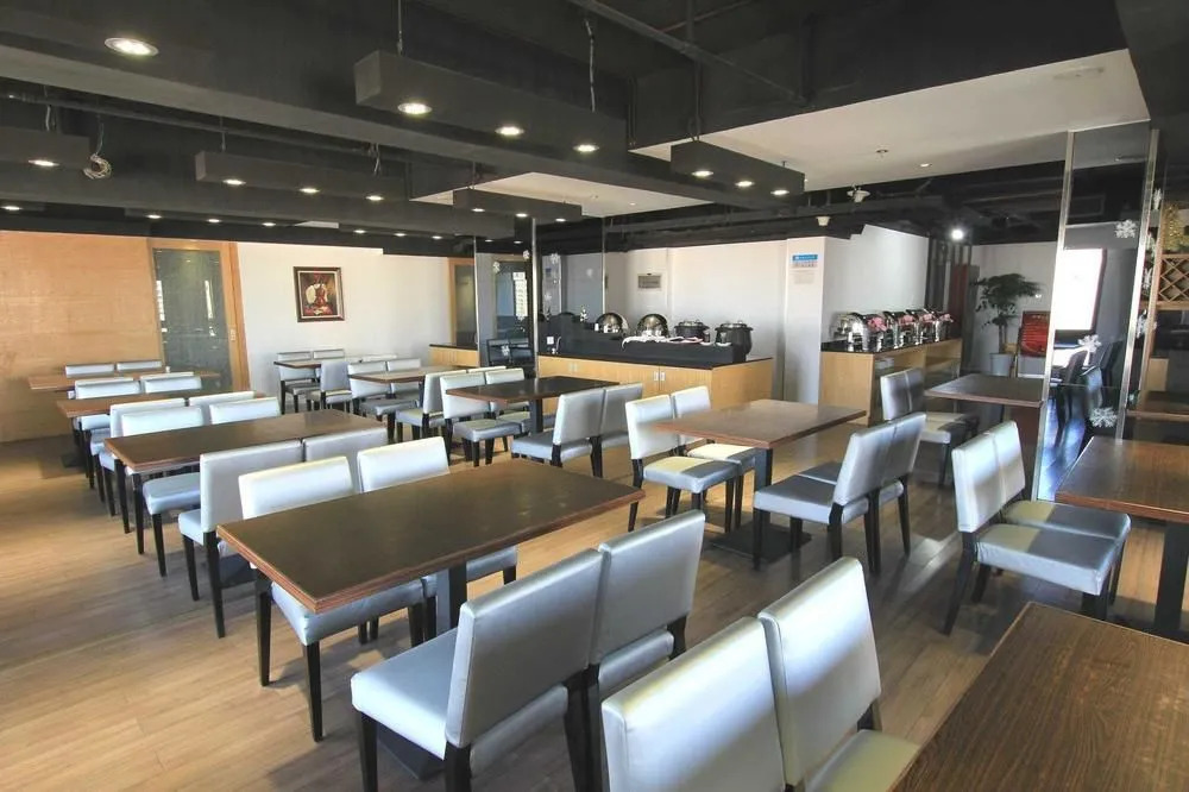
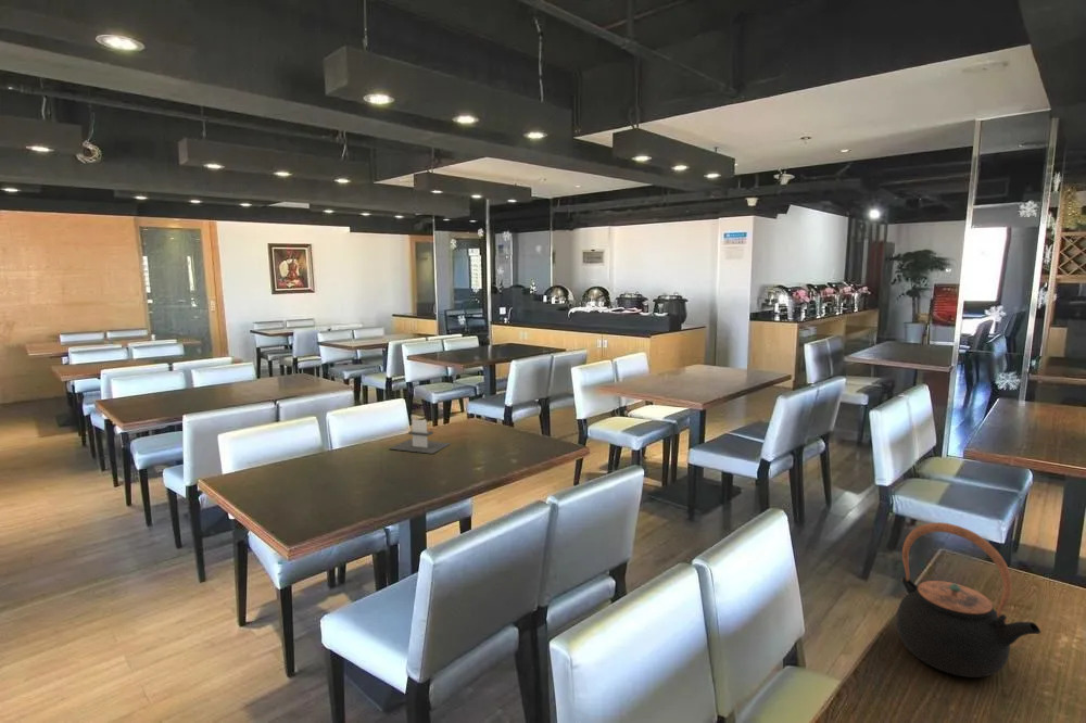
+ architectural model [389,418,453,455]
+ teapot [896,521,1041,678]
